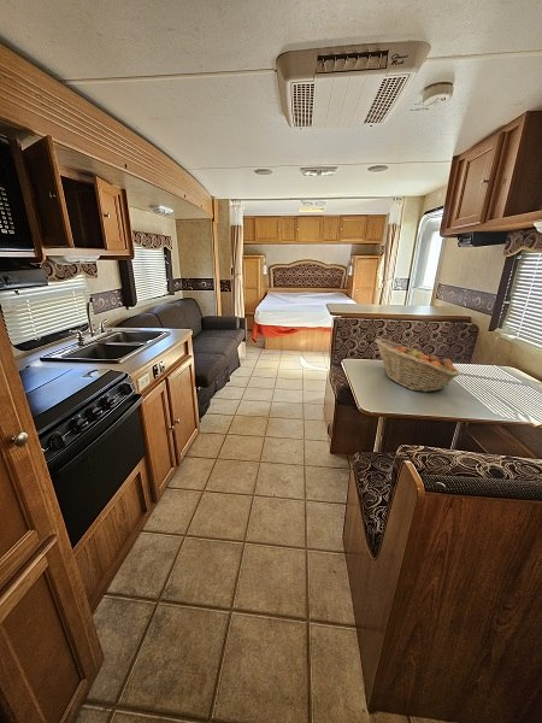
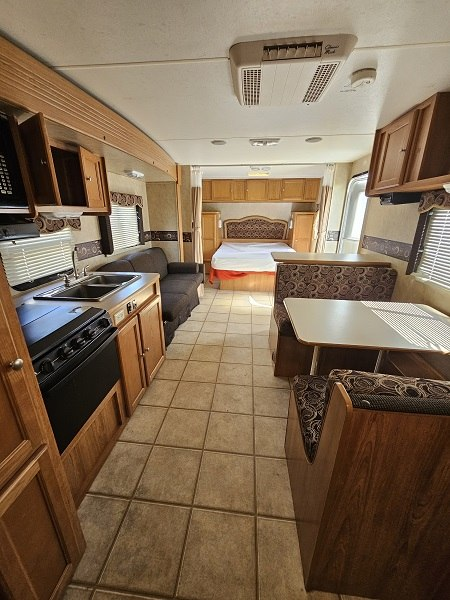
- fruit basket [373,337,461,393]
